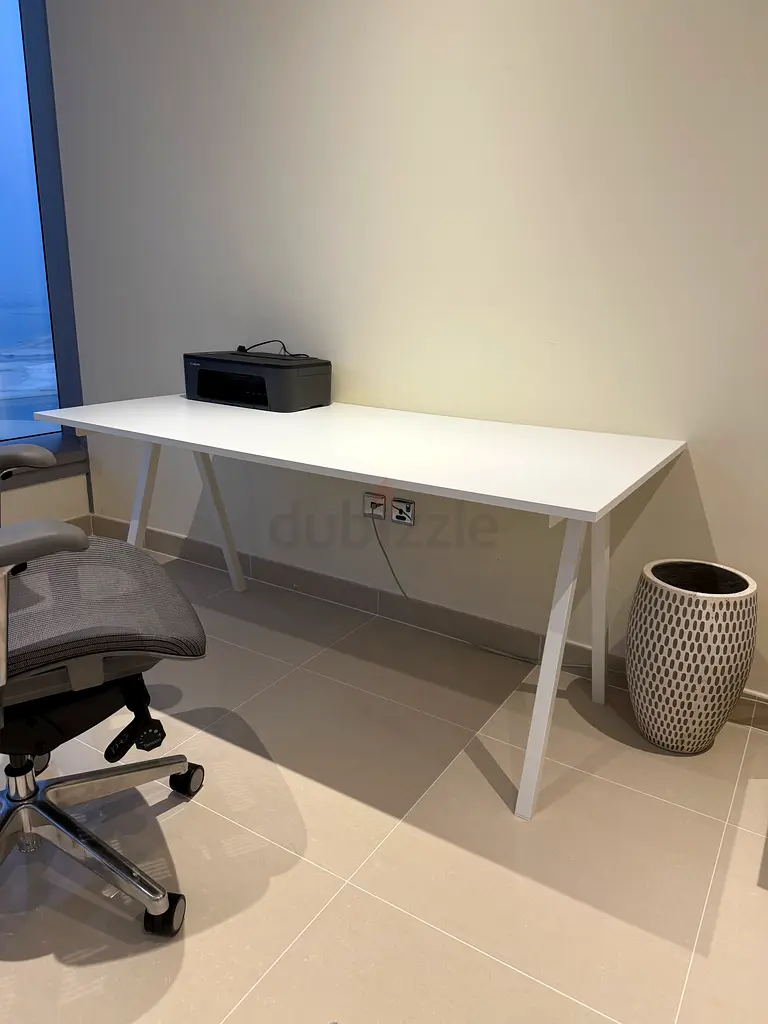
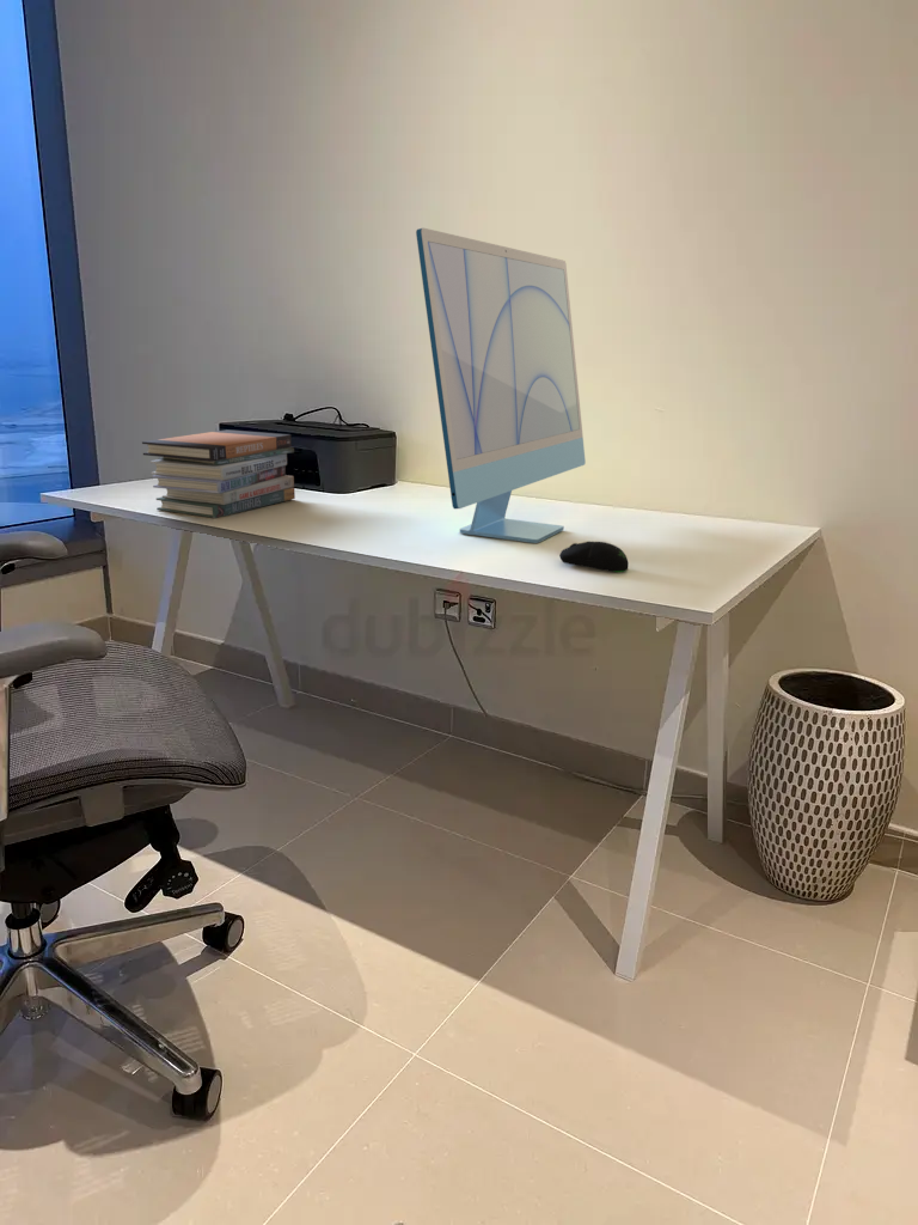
+ computer mouse [558,540,630,573]
+ computer monitor [415,227,587,544]
+ book stack [141,428,296,519]
